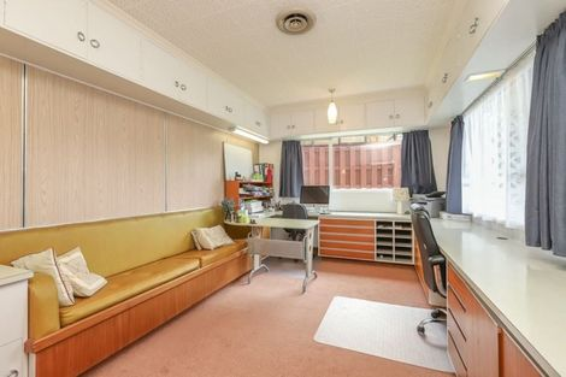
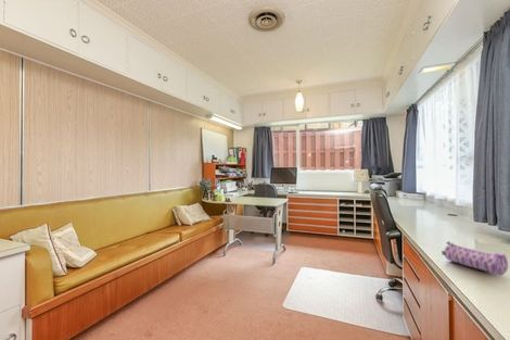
+ pencil case [441,240,509,276]
